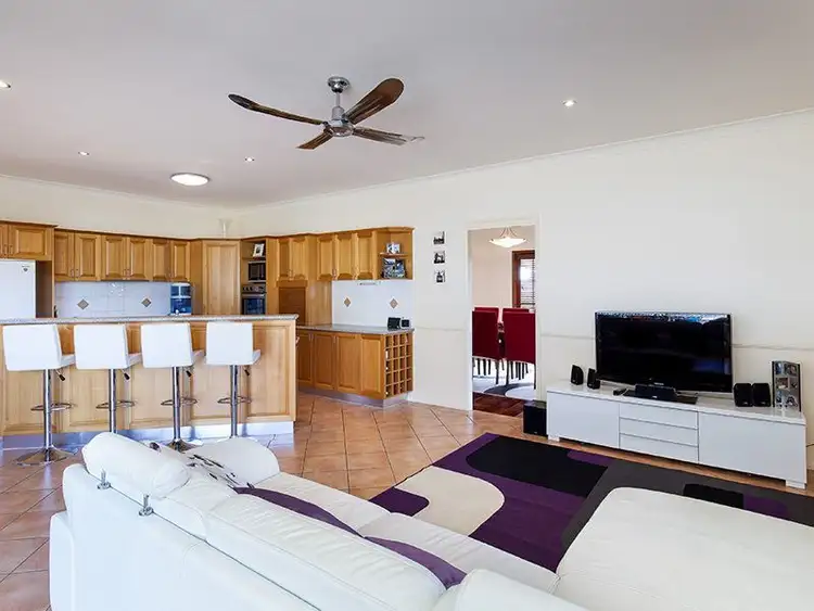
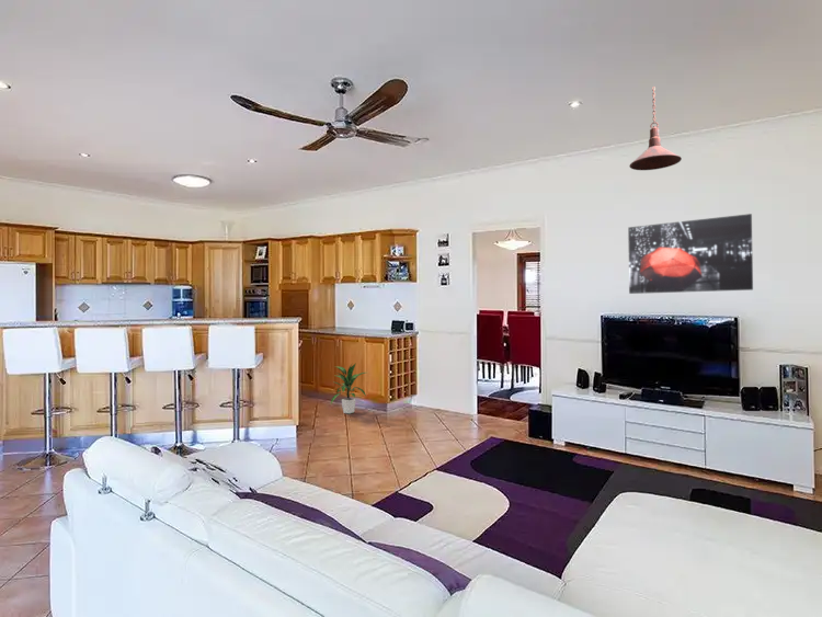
+ wall art [627,213,754,295]
+ pendant light [628,85,683,171]
+ indoor plant [329,363,367,414]
